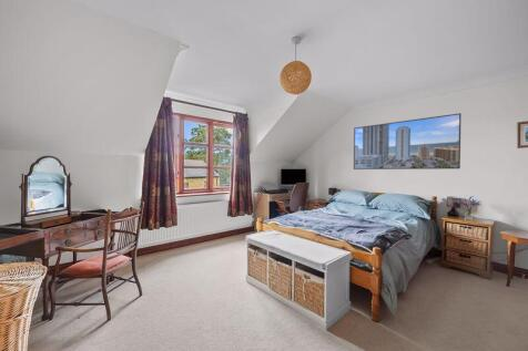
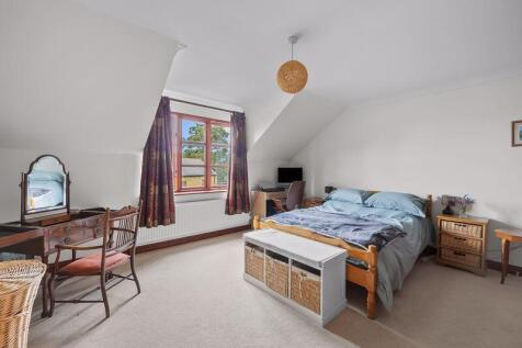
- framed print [353,112,463,171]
